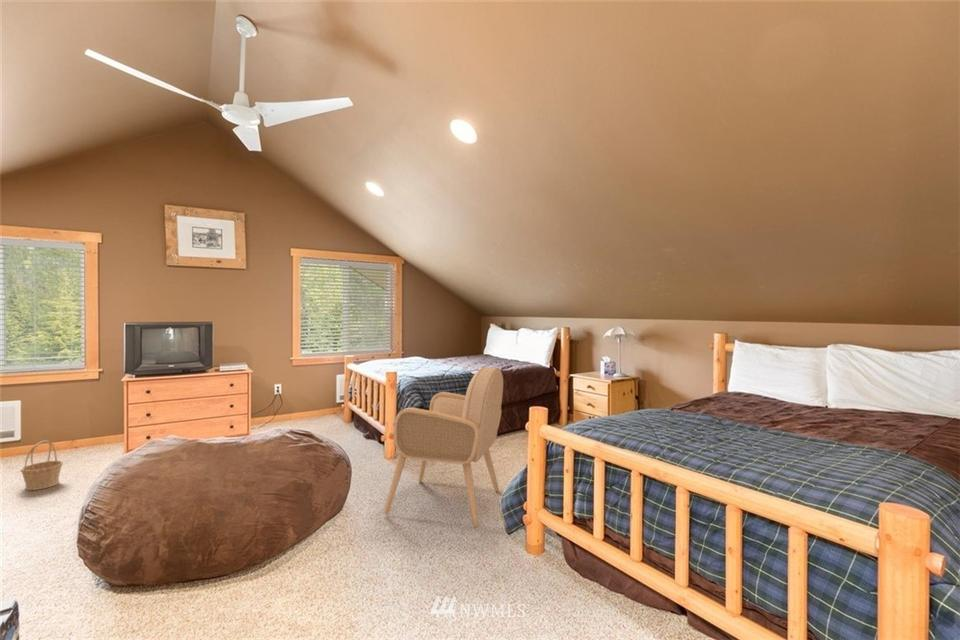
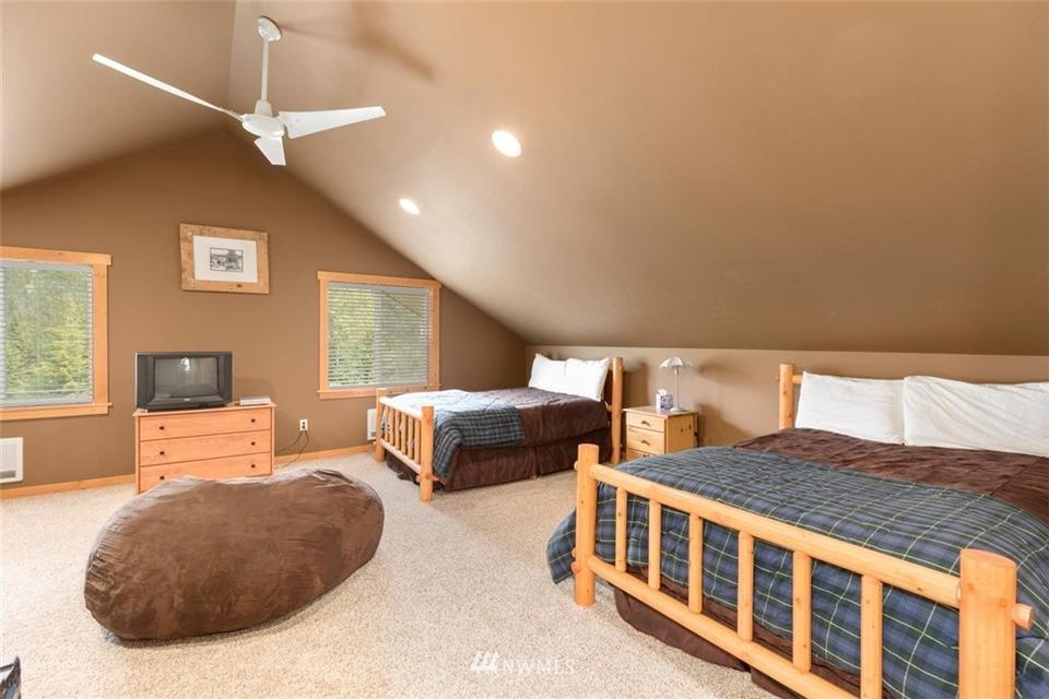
- basket [20,440,64,491]
- armchair [383,365,504,528]
